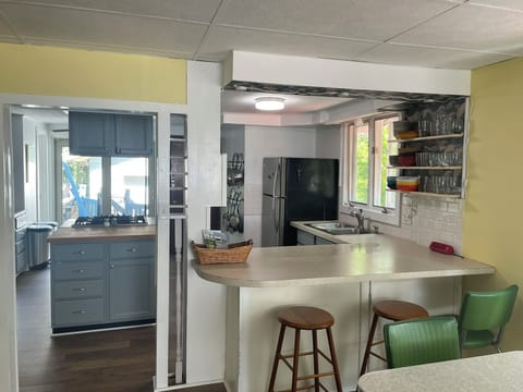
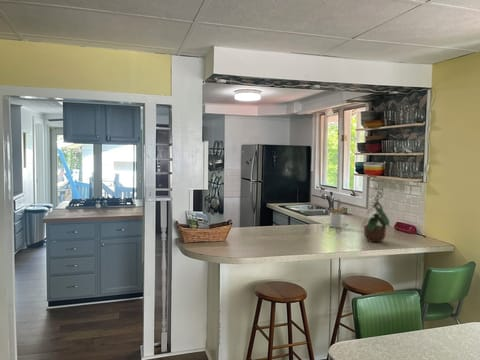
+ utensil holder [329,205,348,229]
+ potted plant [361,192,391,243]
